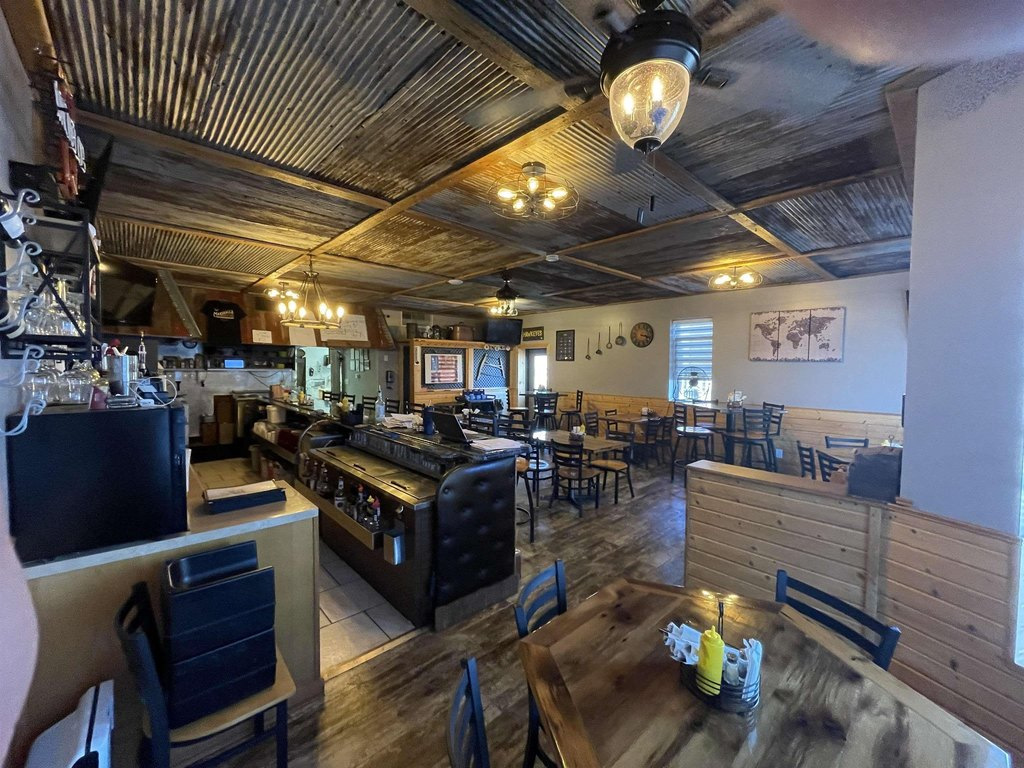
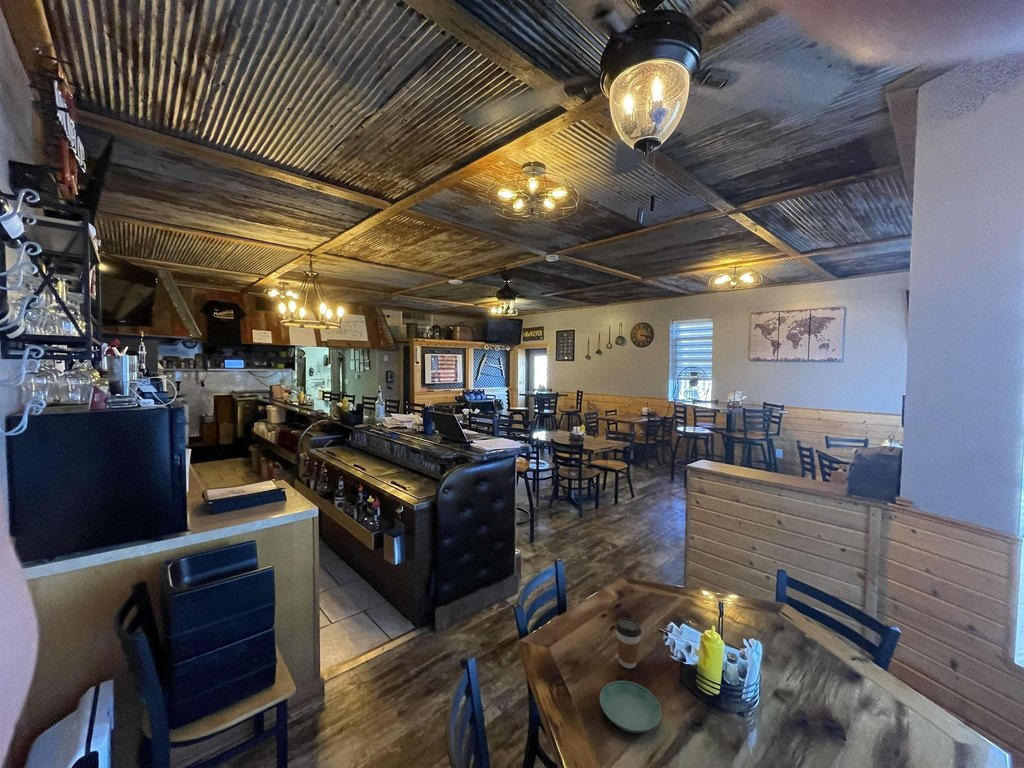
+ coffee cup [615,617,642,669]
+ saucer [599,680,662,734]
